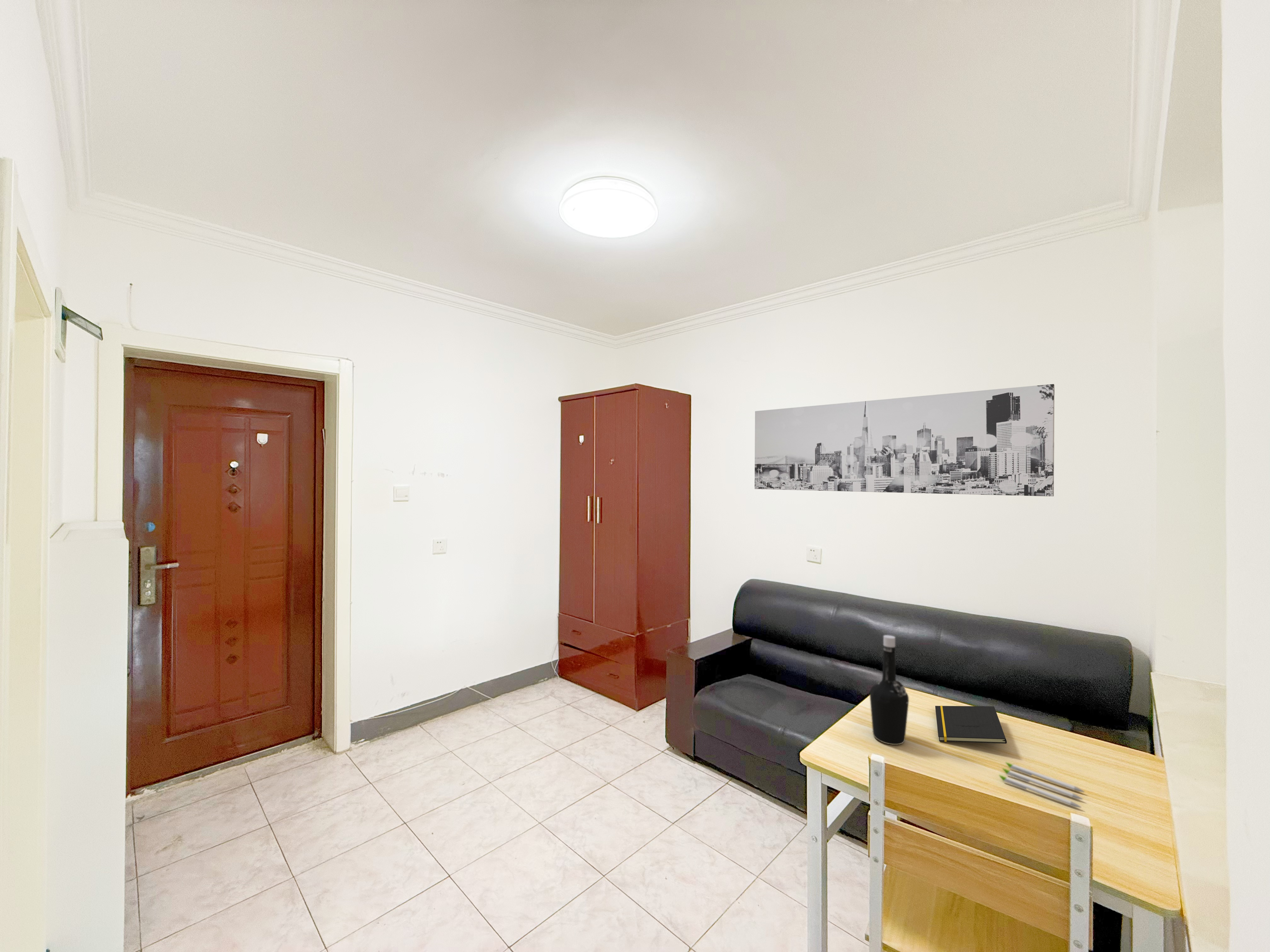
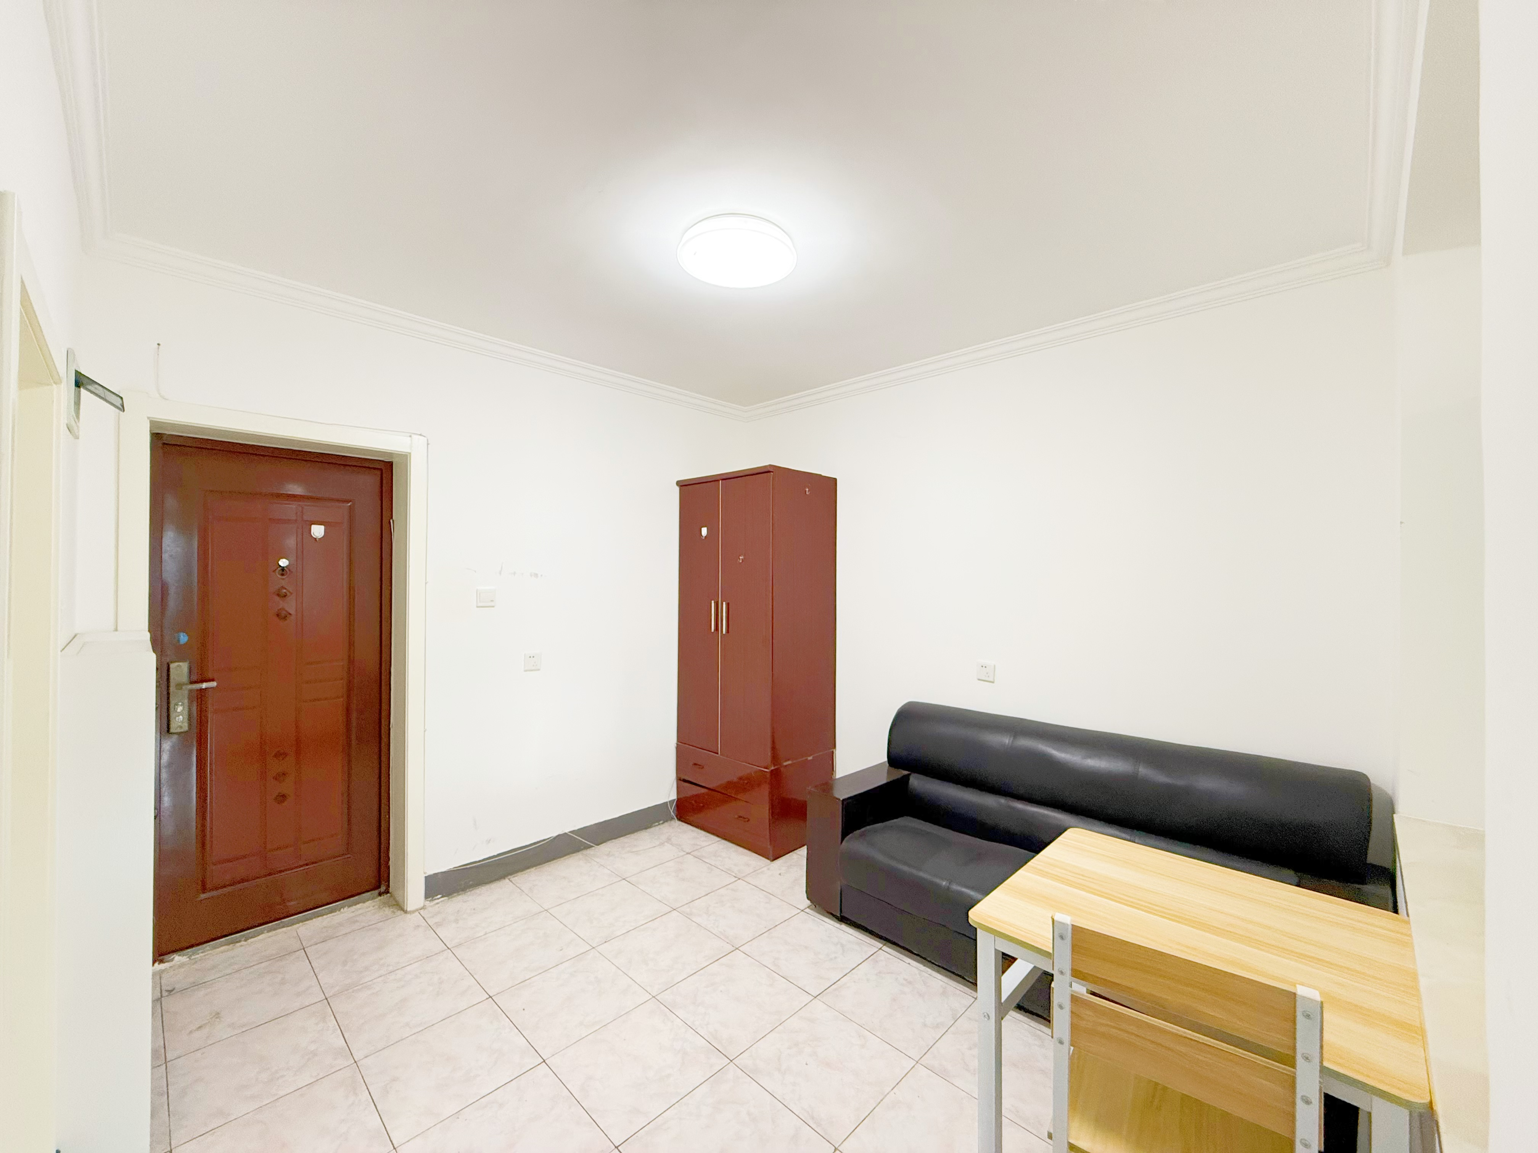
- pen [999,762,1085,808]
- wall art [754,384,1055,497]
- notepad [935,705,1007,744]
- bottle [869,635,909,745]
